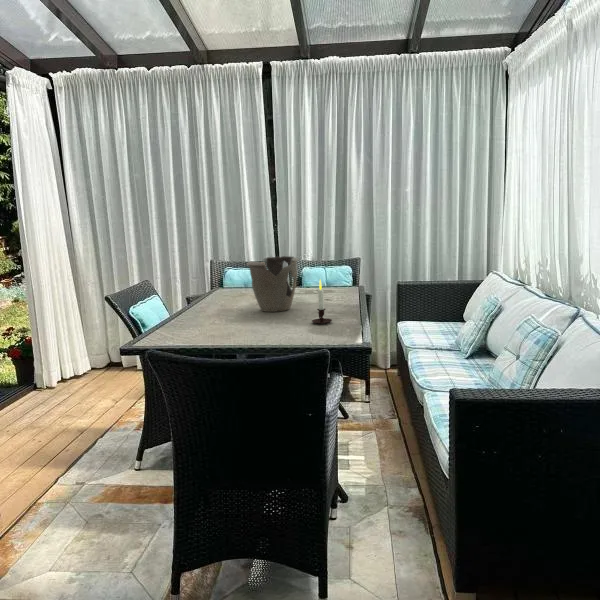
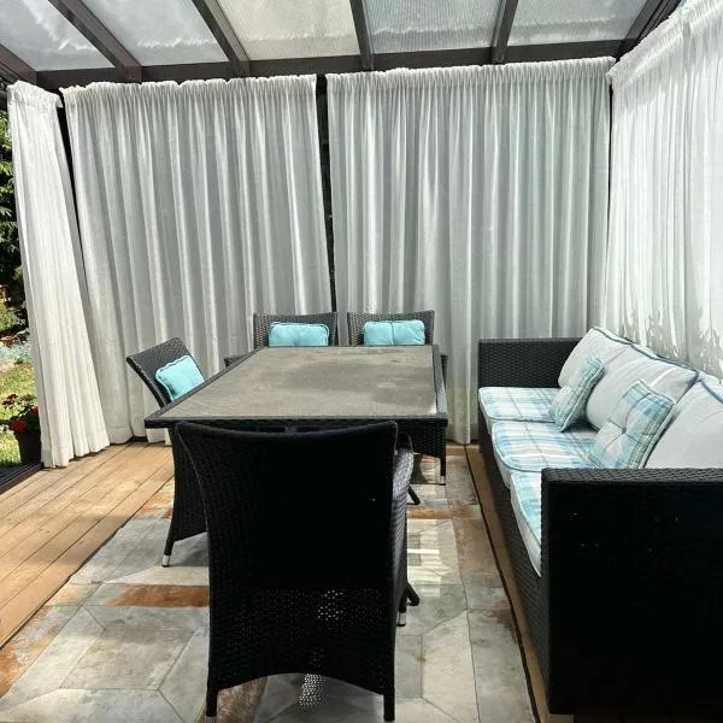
- candle [311,278,333,325]
- decorative bowl [246,255,300,313]
